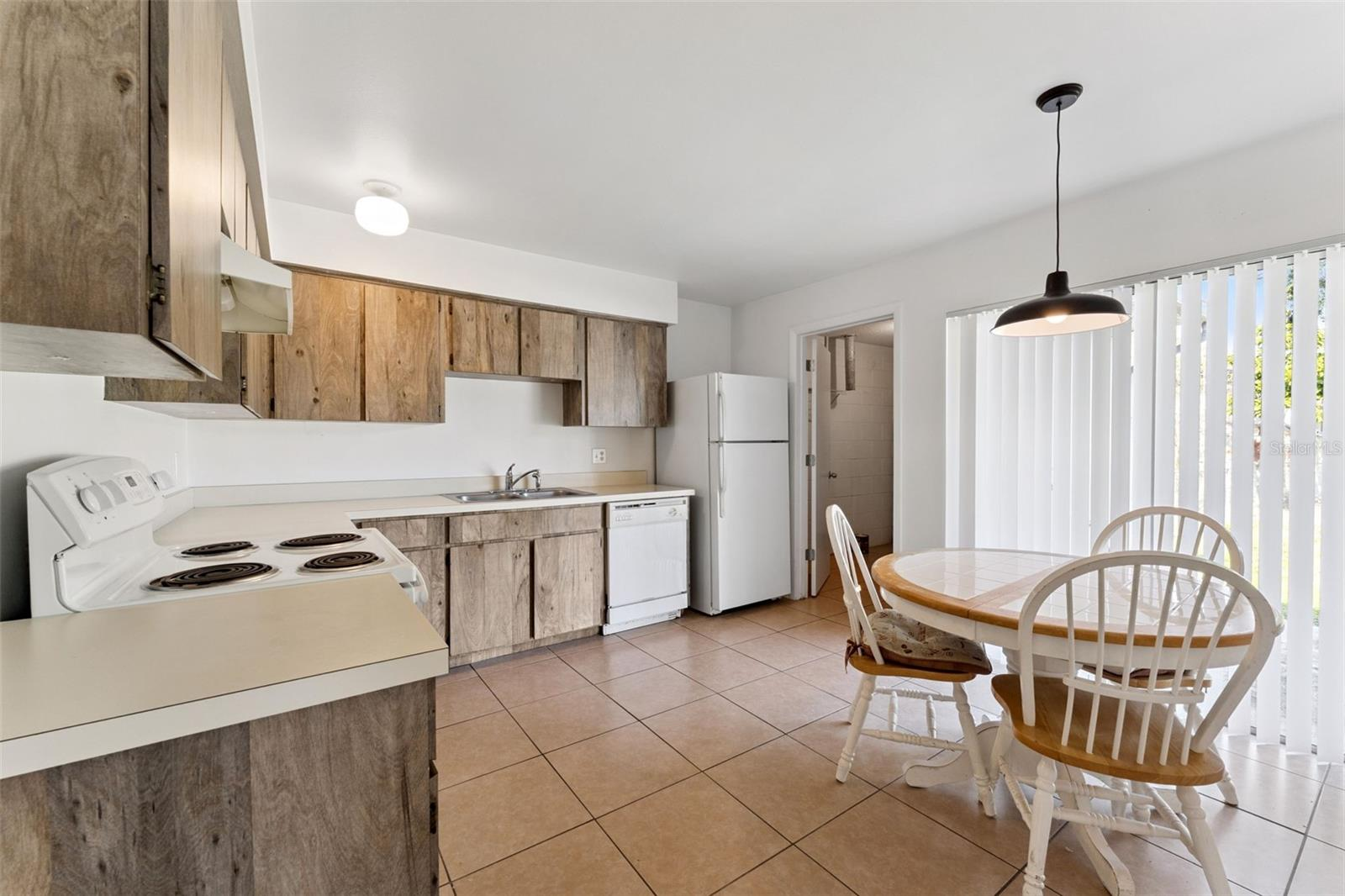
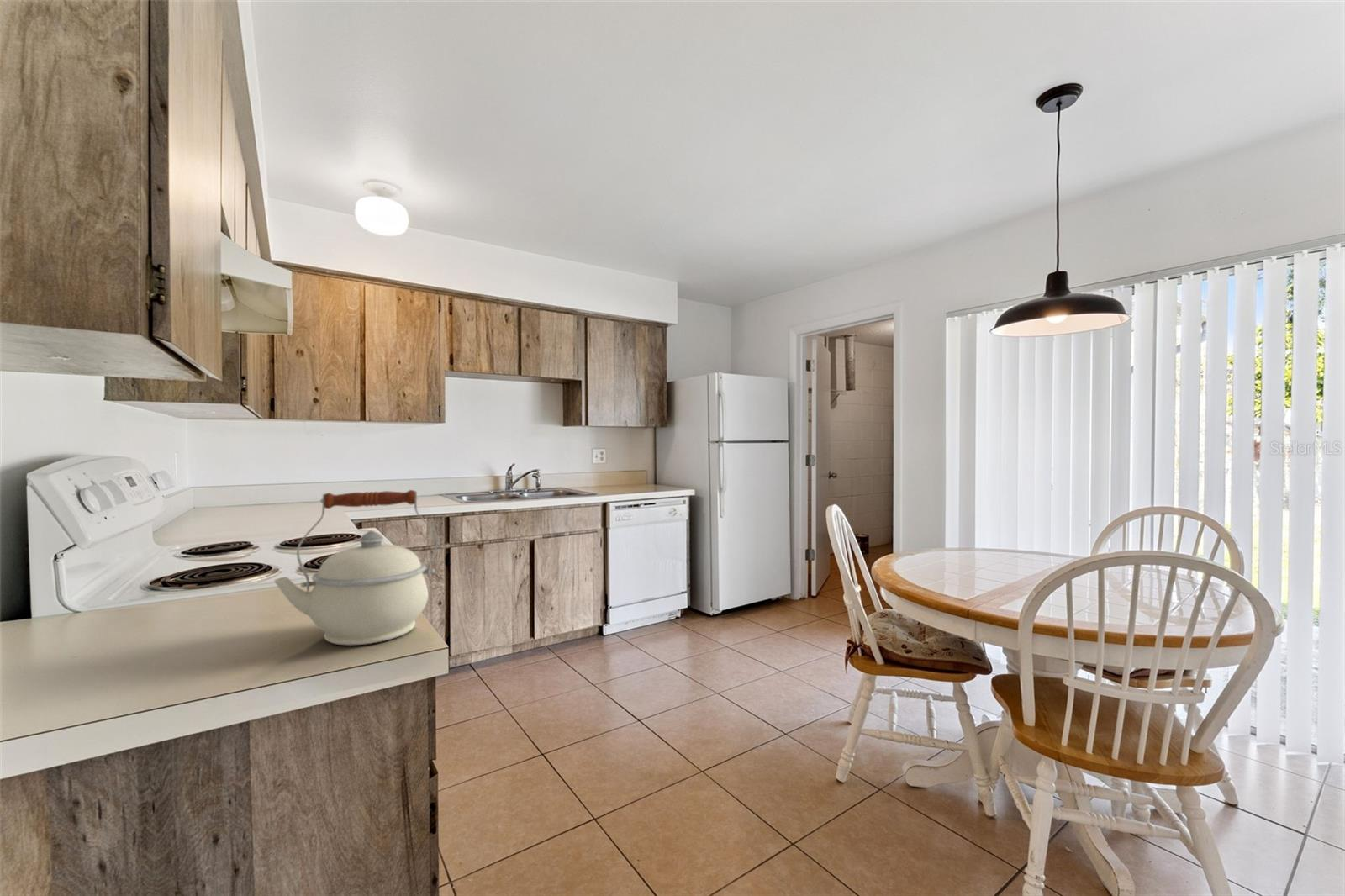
+ kettle [273,489,439,646]
